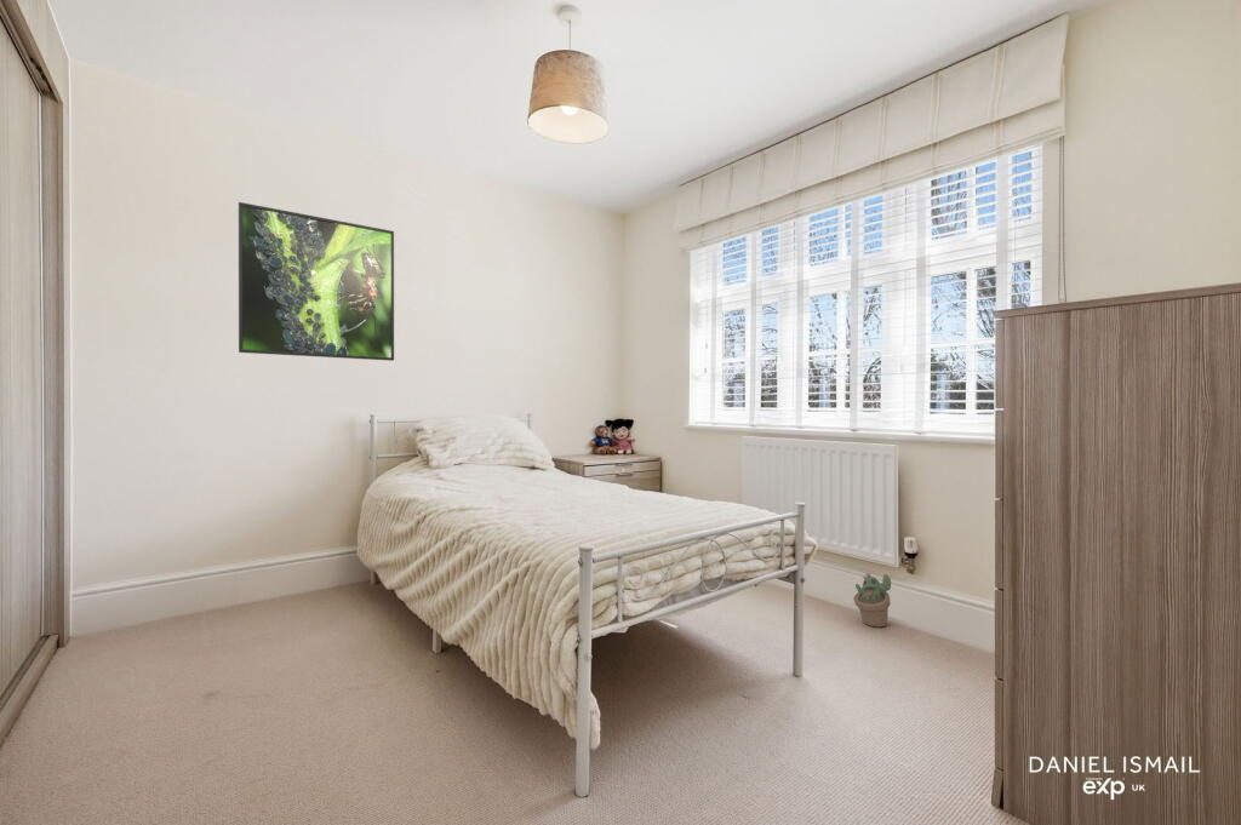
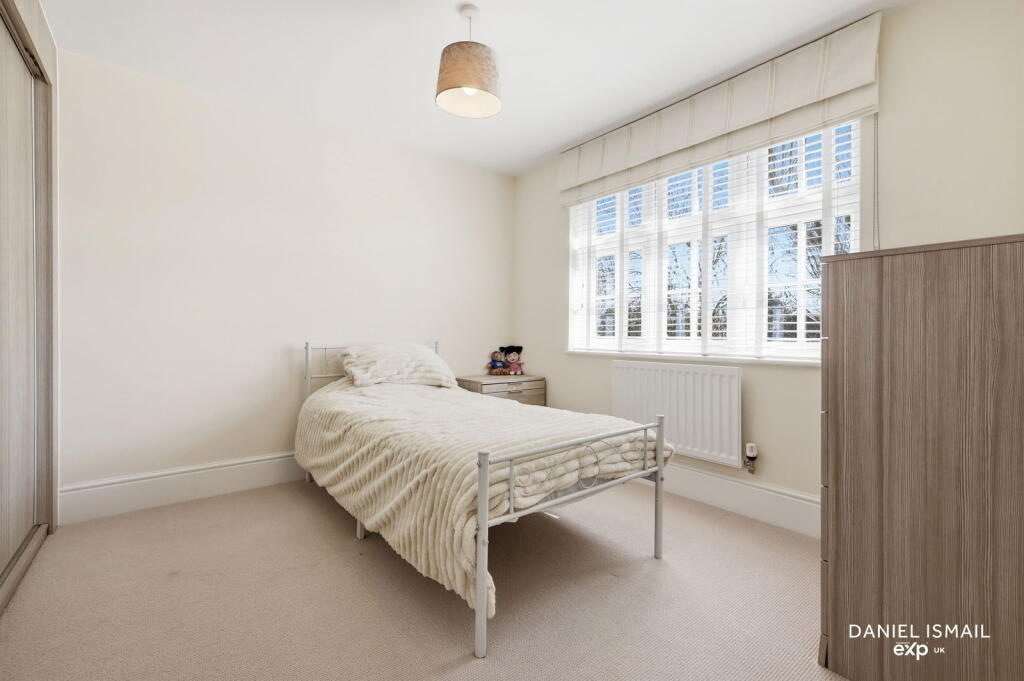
- decorative plant [852,572,892,628]
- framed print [238,201,395,362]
